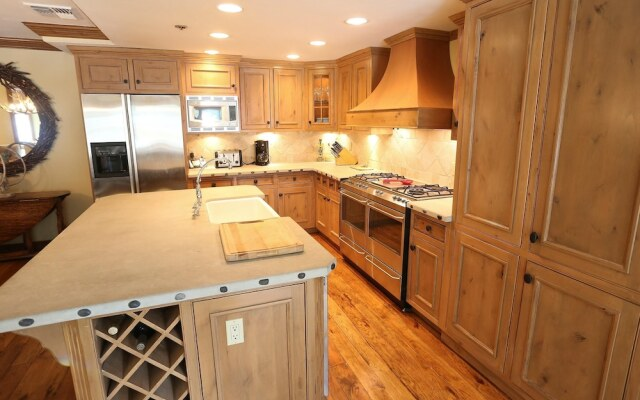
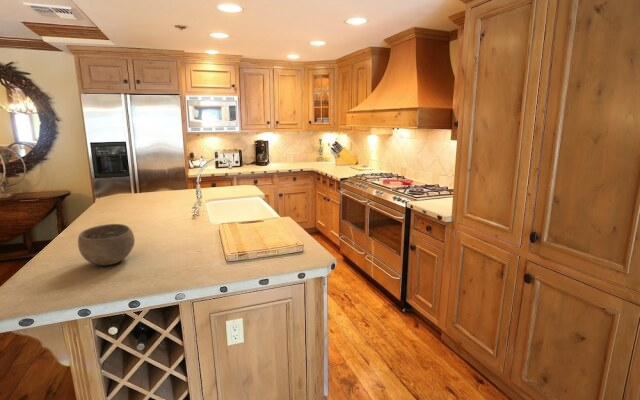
+ bowl [77,223,136,267]
